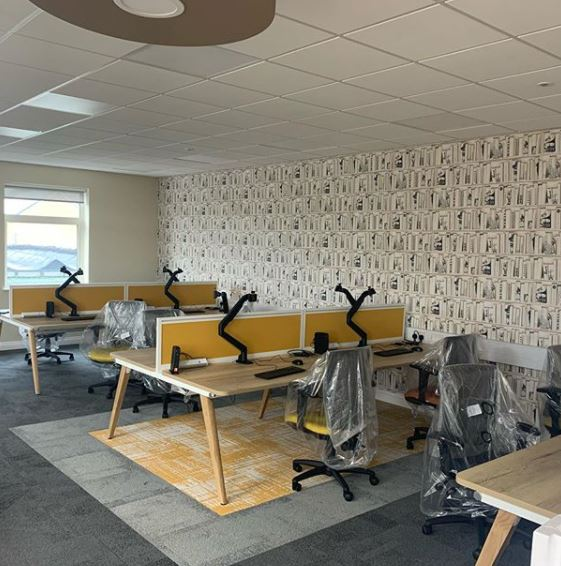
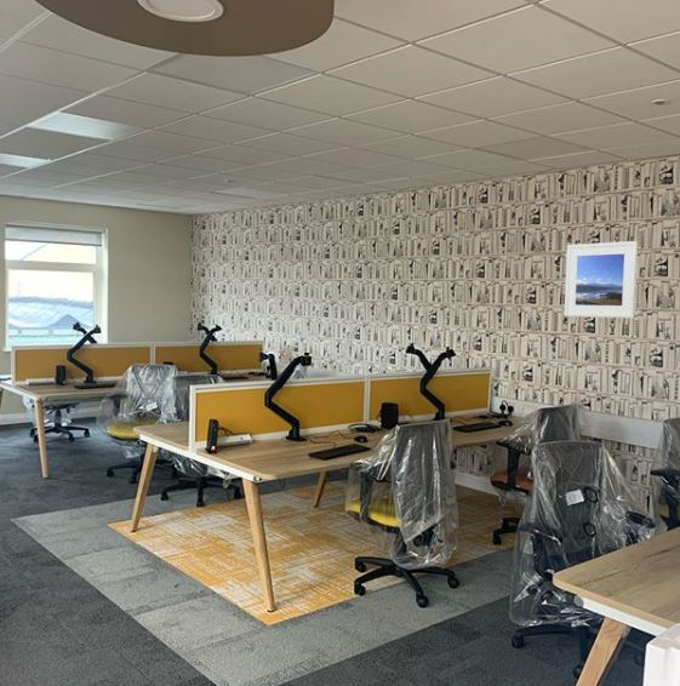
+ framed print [564,240,639,319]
